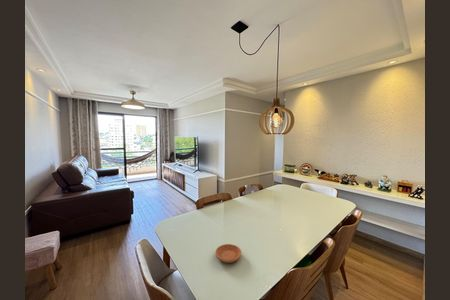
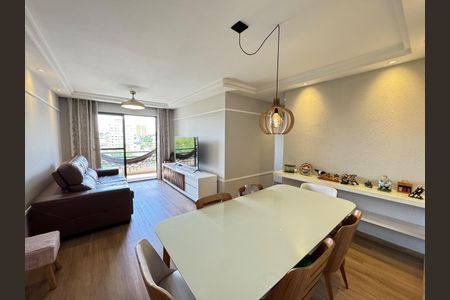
- saucer [215,243,242,264]
